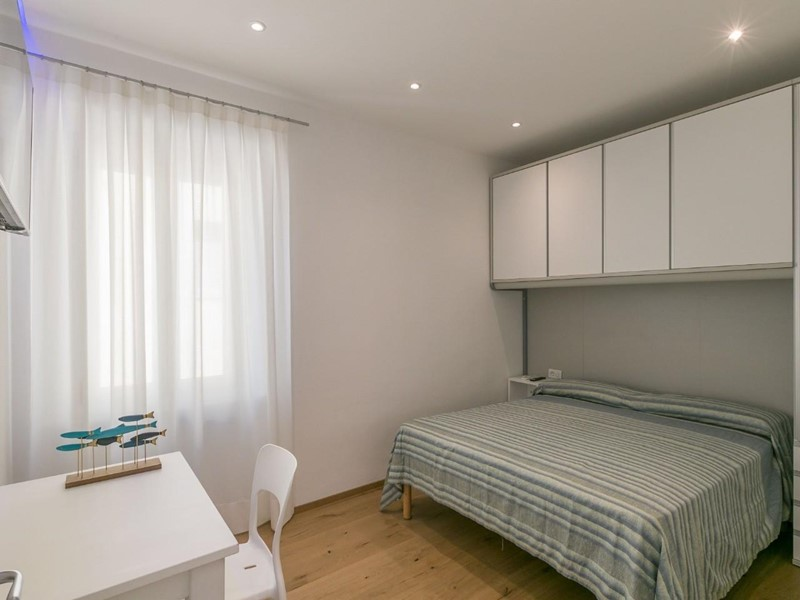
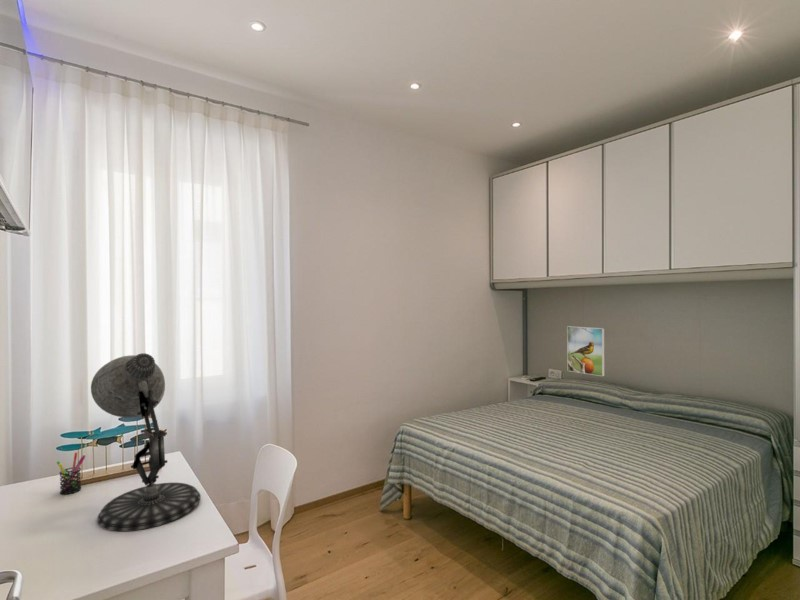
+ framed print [566,325,606,377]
+ pen holder [56,452,86,495]
+ desk lamp [90,352,201,532]
